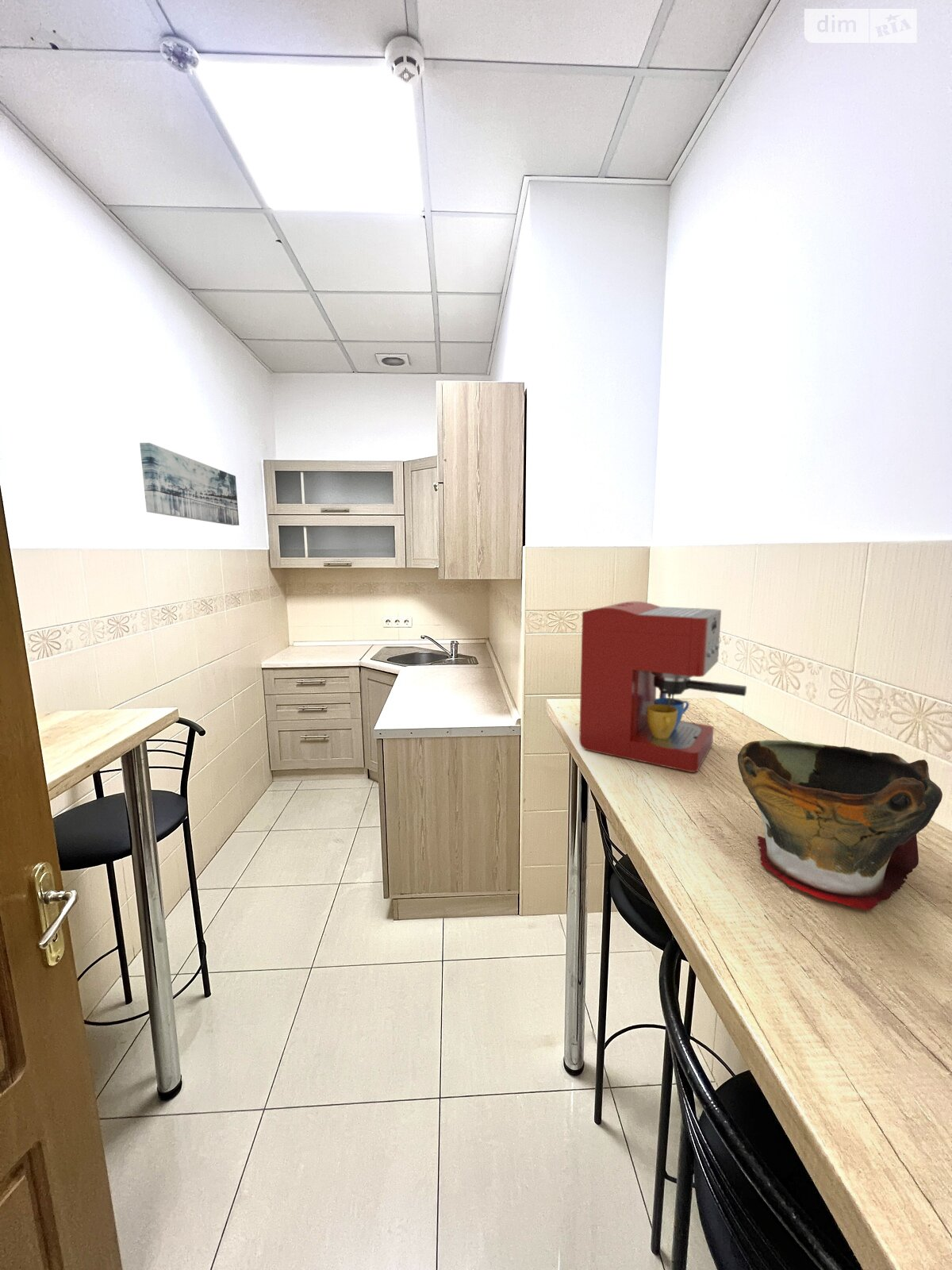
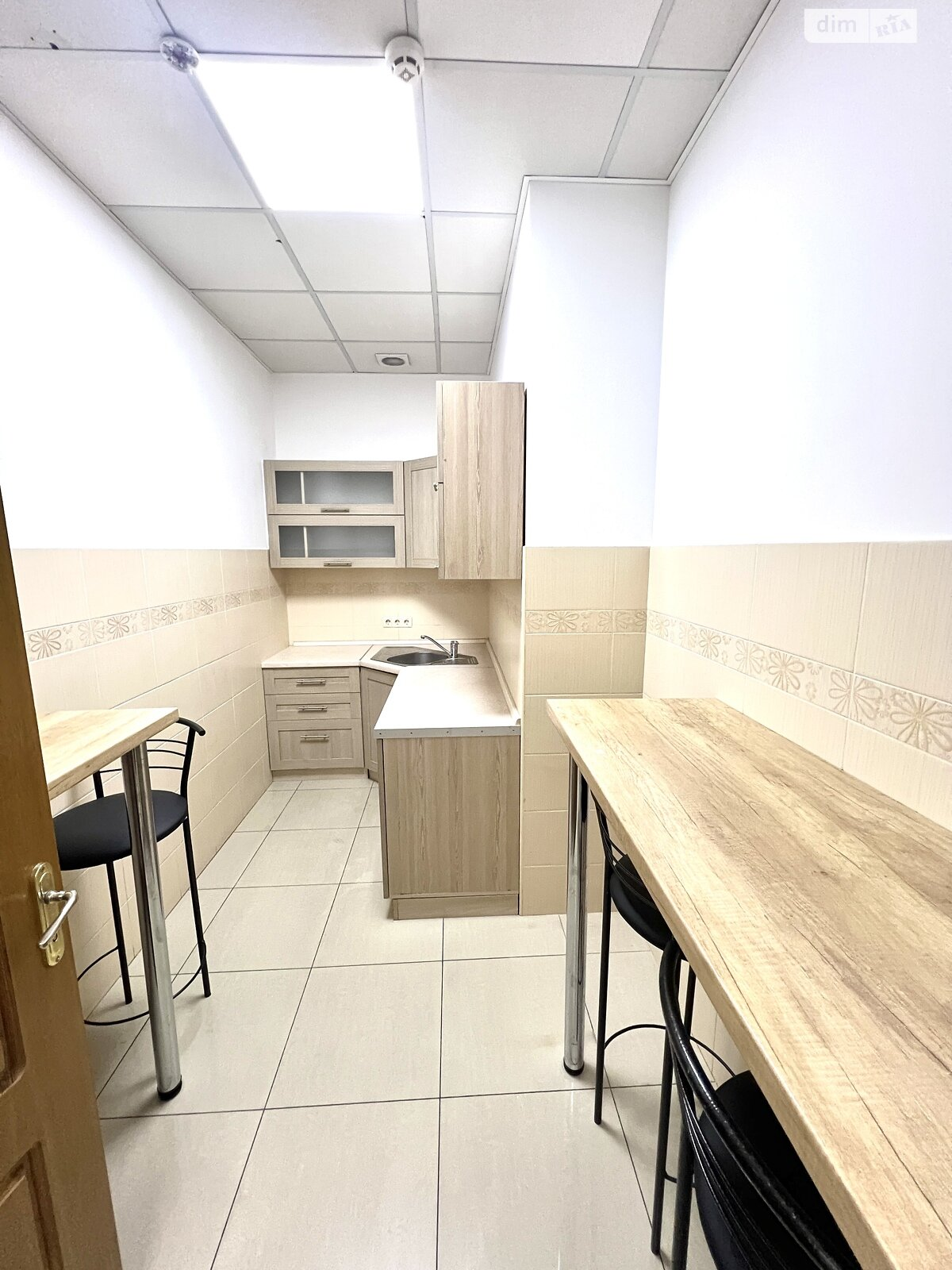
- wall art [139,442,240,526]
- coffee maker [578,601,747,773]
- bowl [737,739,943,911]
